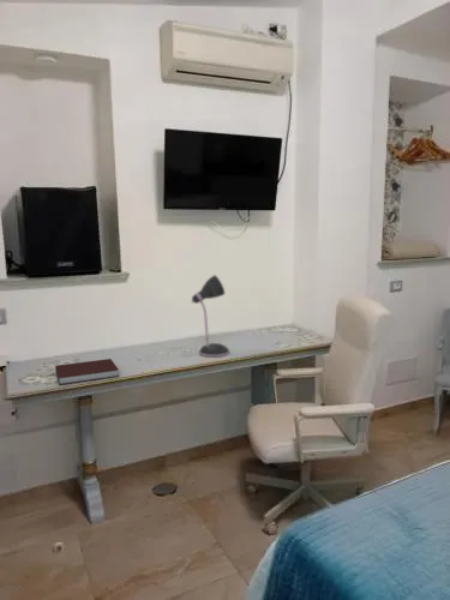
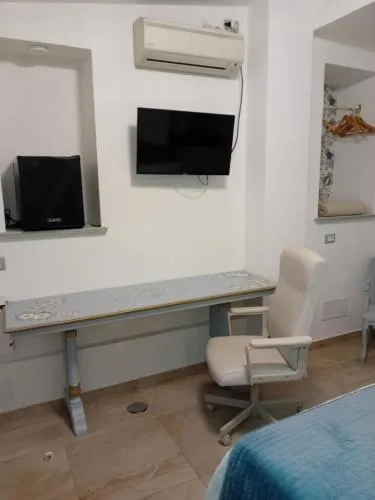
- desk lamp [190,274,230,358]
- notebook [54,358,120,385]
